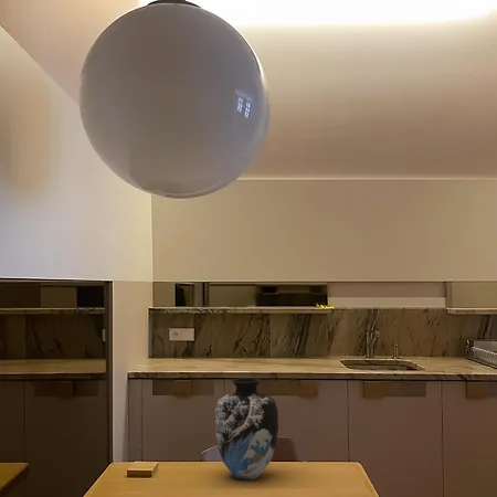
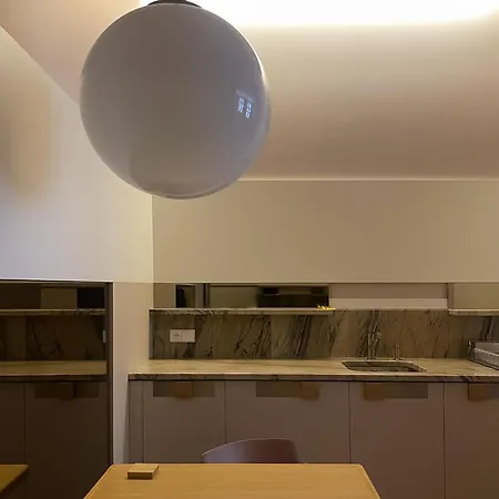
- vase [214,377,279,480]
